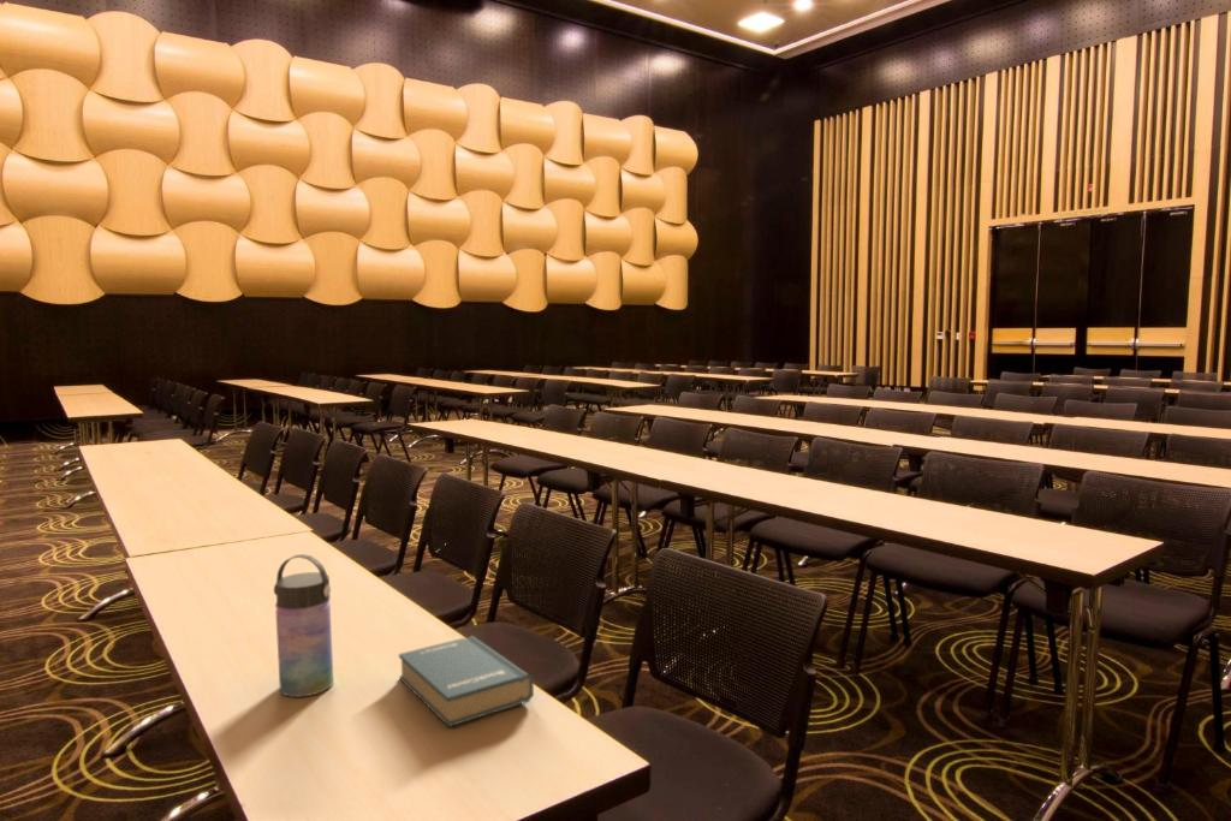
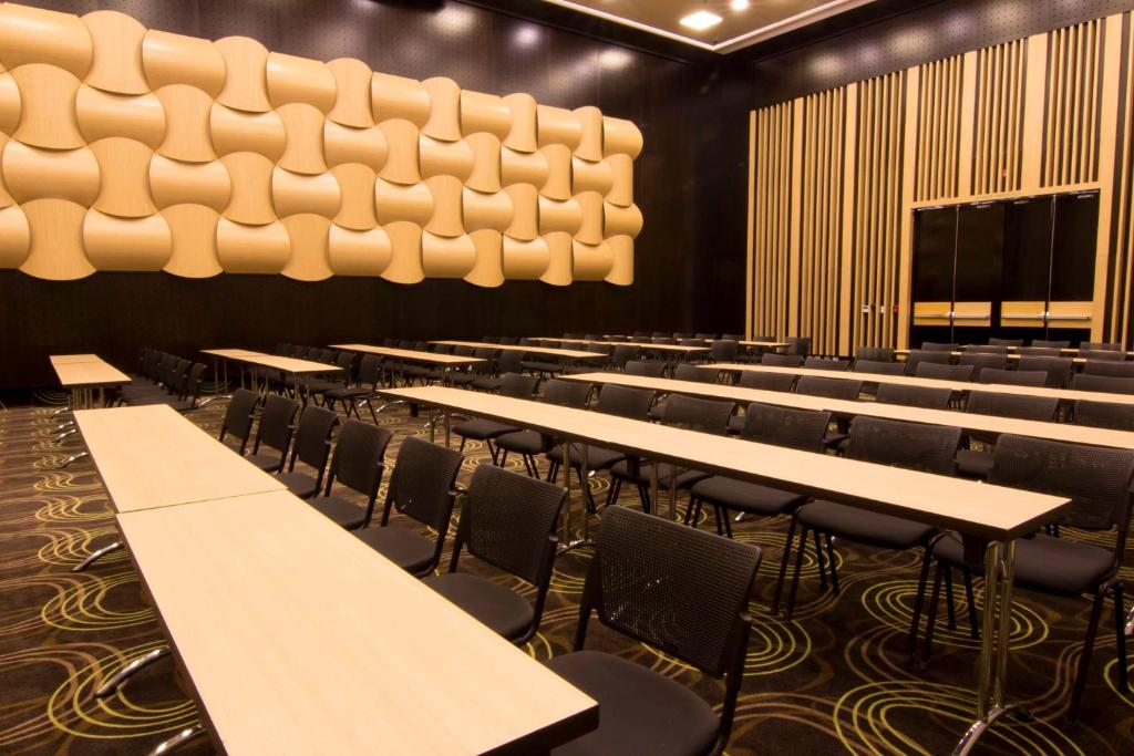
- water bottle [273,553,334,698]
- book [398,635,535,728]
